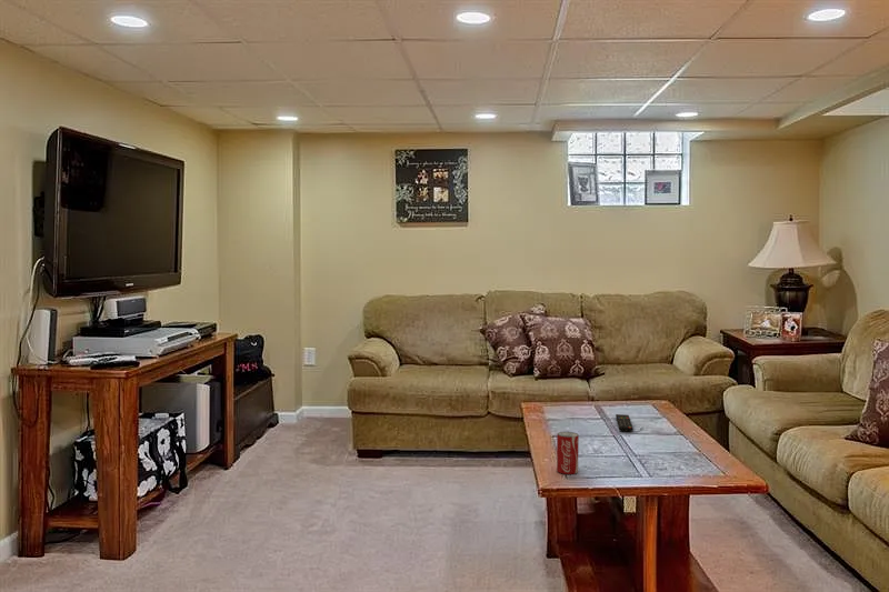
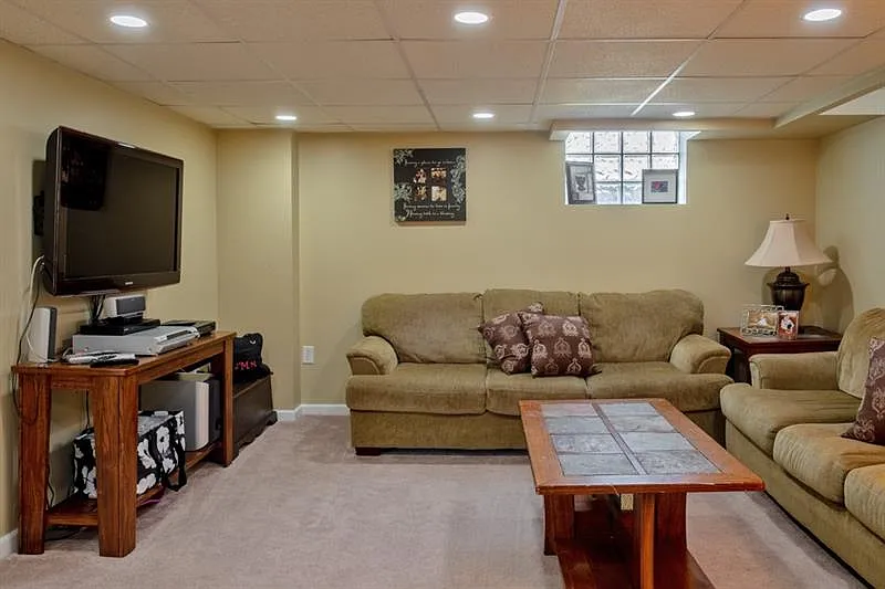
- remote control [615,413,635,433]
- beverage can [556,431,580,475]
